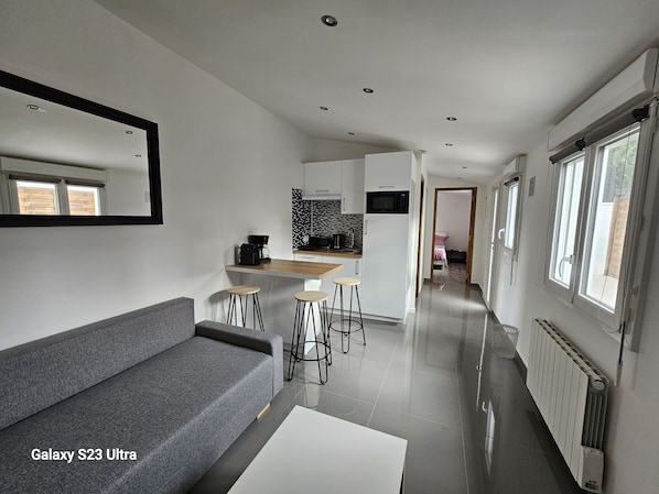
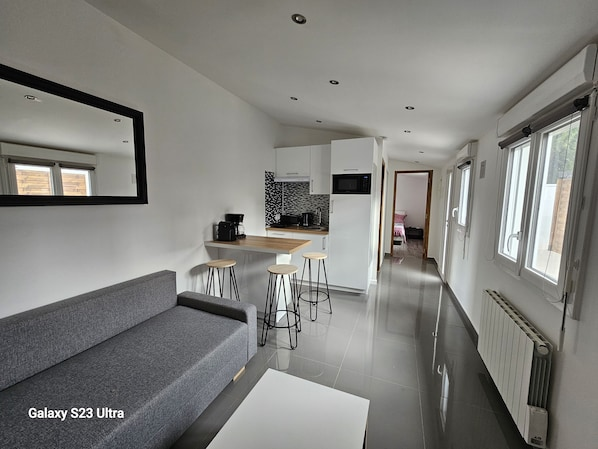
- wastebasket [493,322,520,360]
